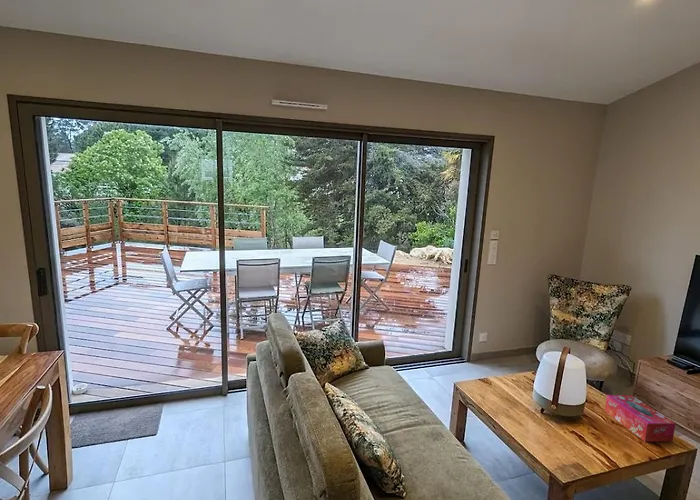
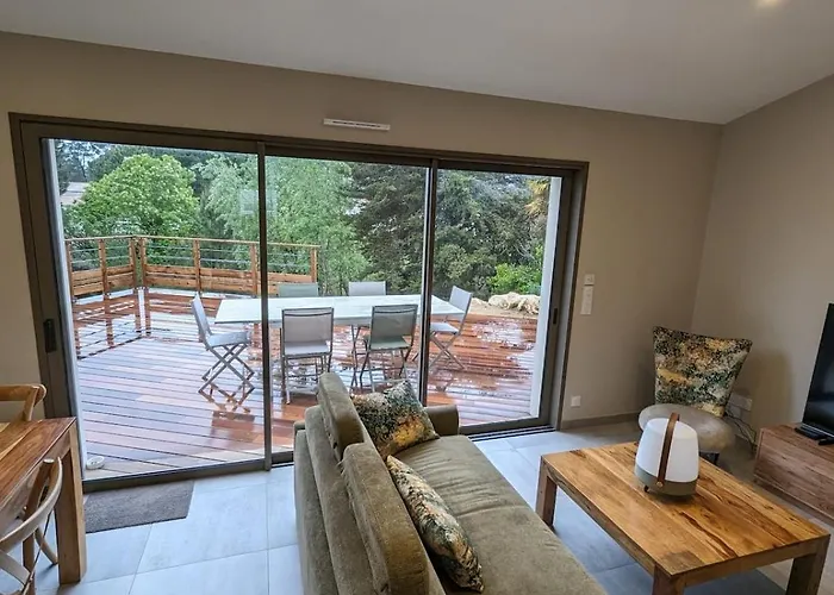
- tissue box [604,394,676,443]
